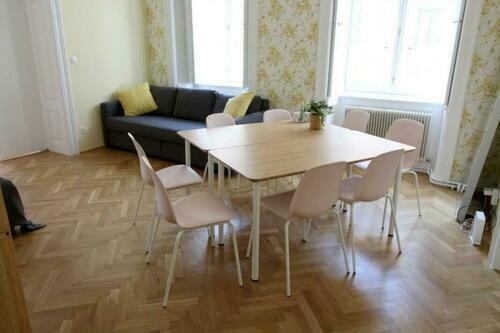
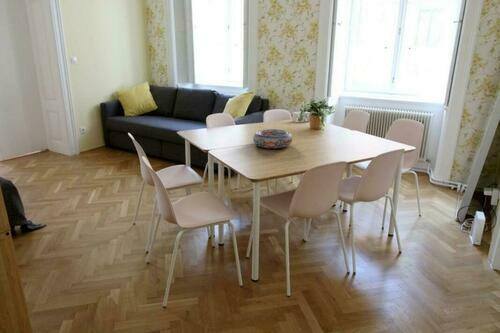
+ bowl [252,128,293,149]
